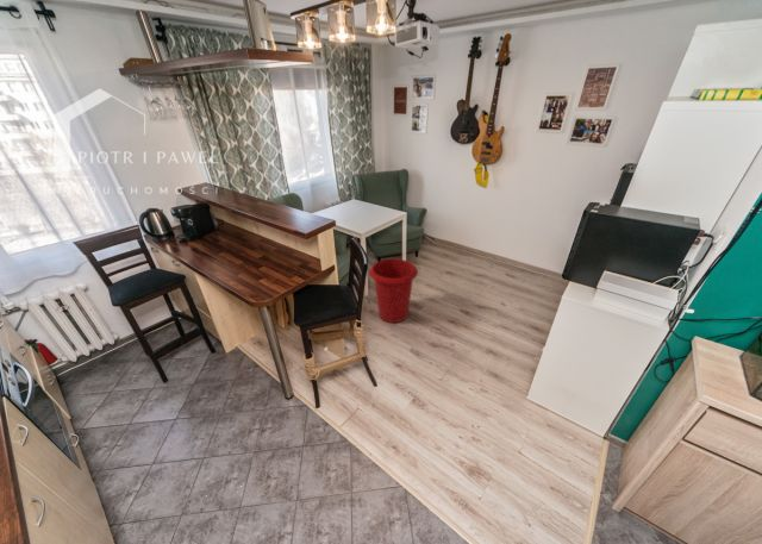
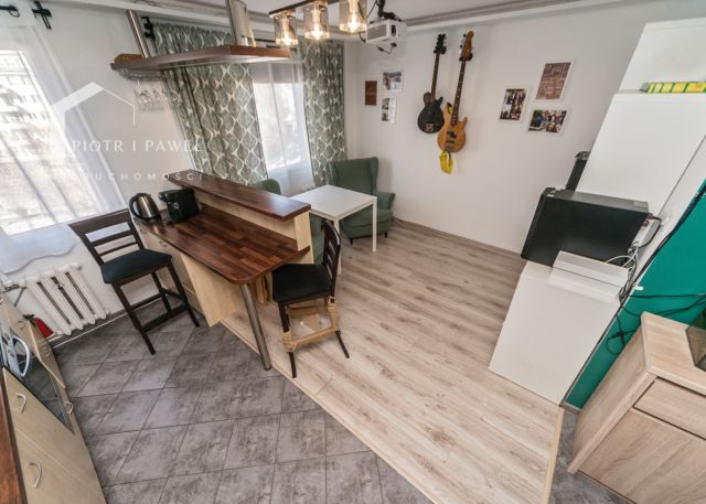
- waste bin [368,257,419,324]
